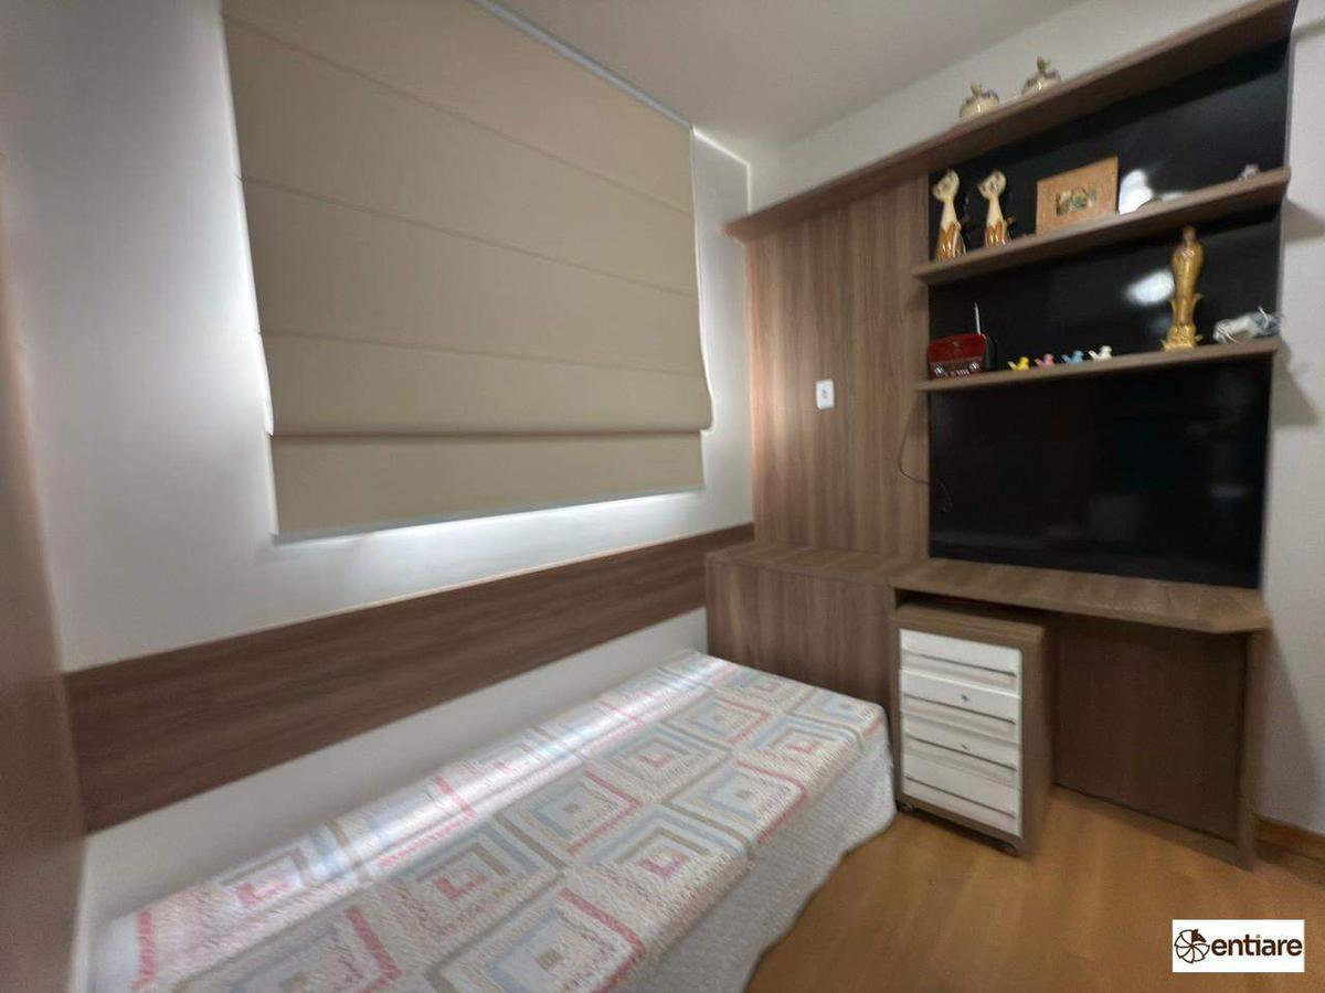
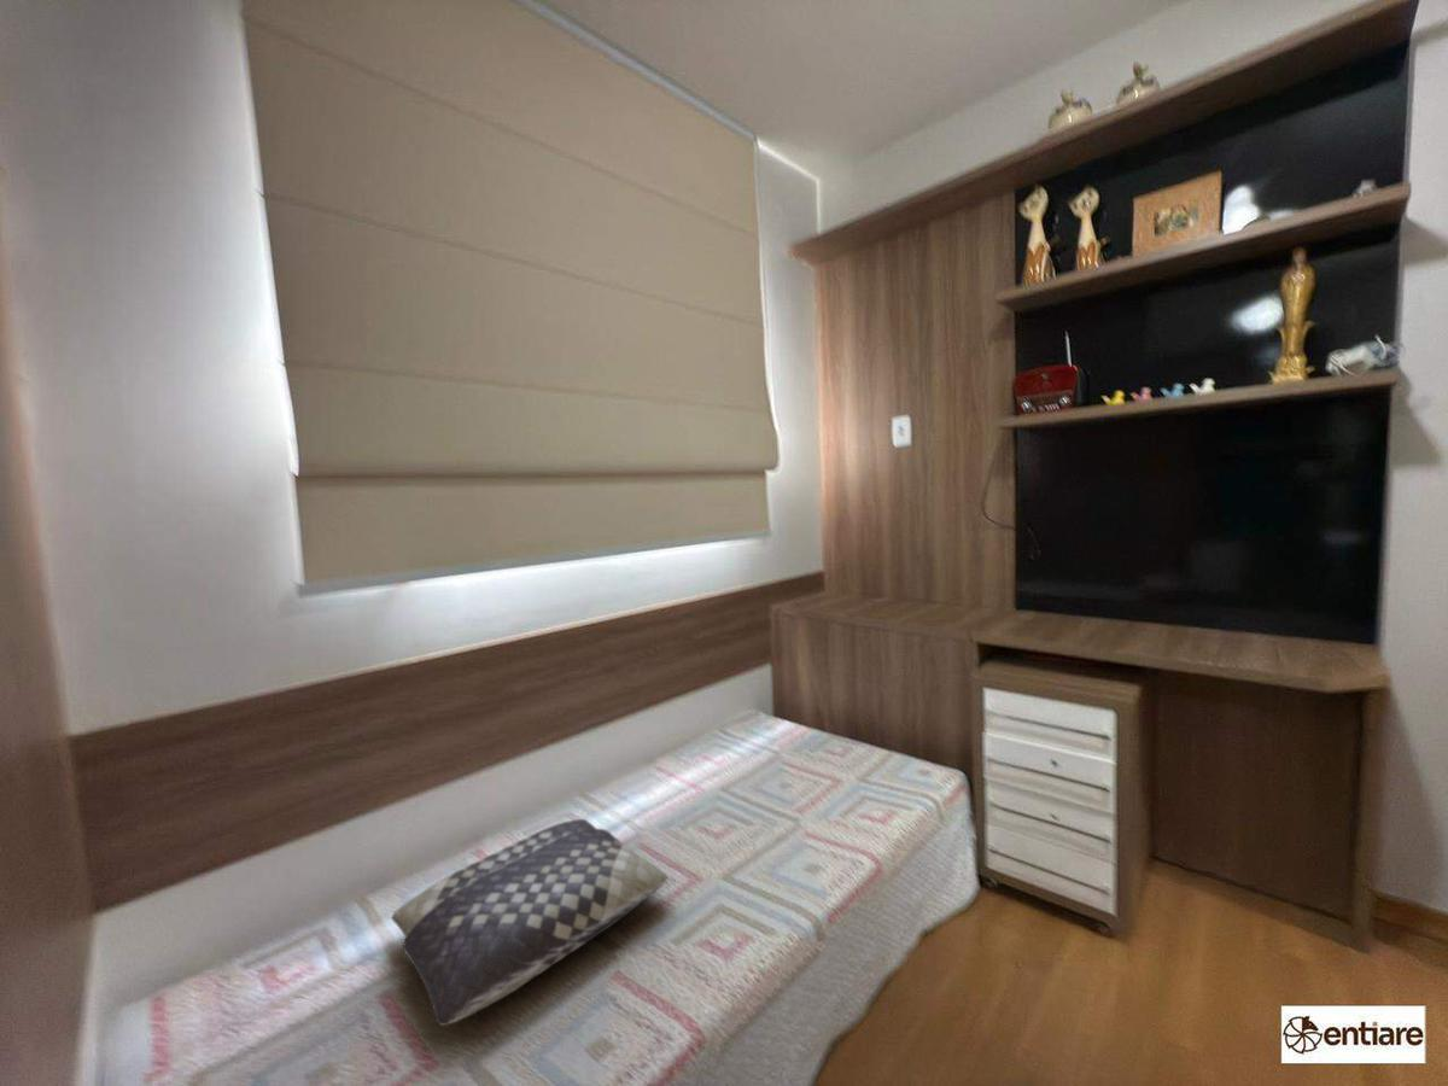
+ cushion [390,818,668,1027]
